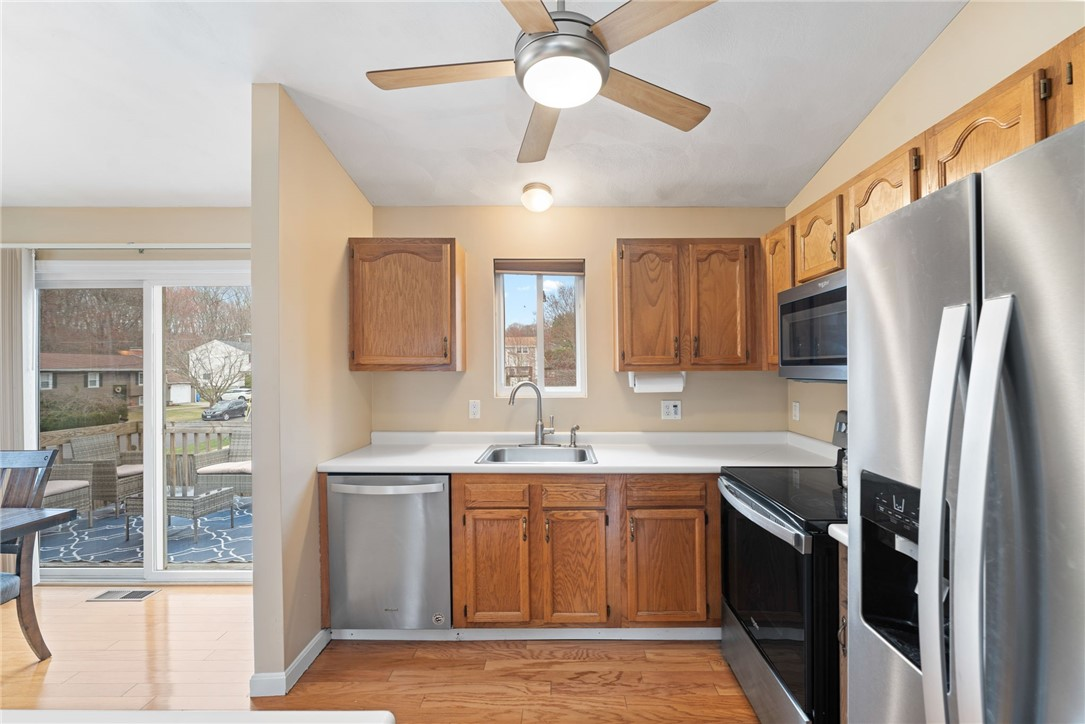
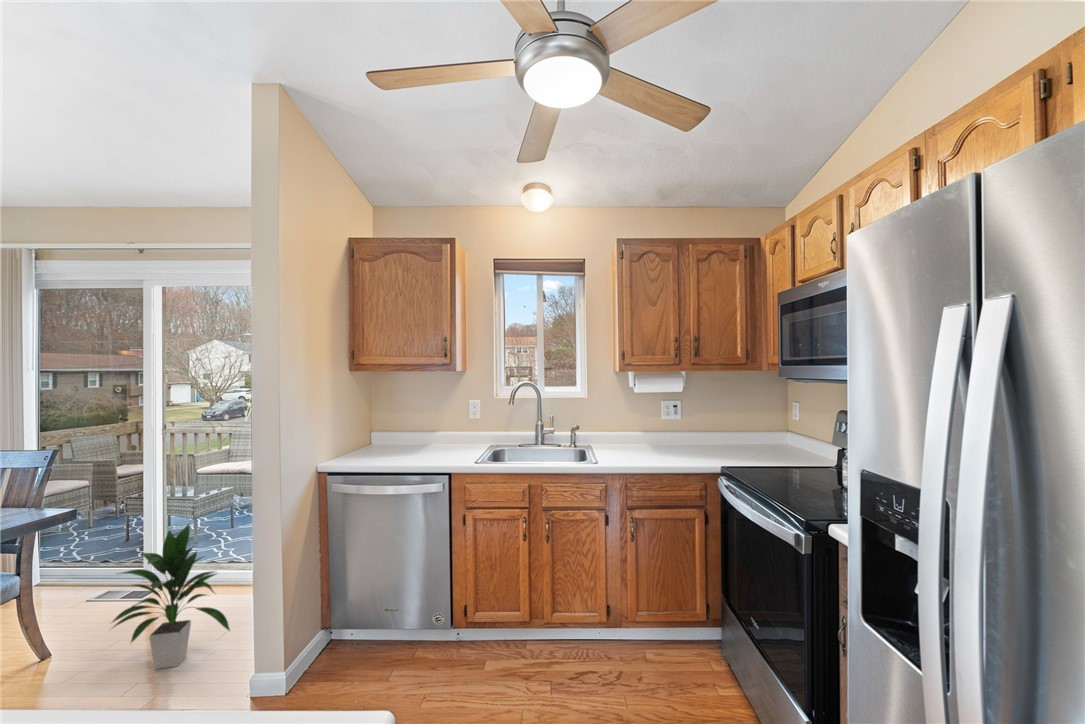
+ indoor plant [109,521,232,670]
